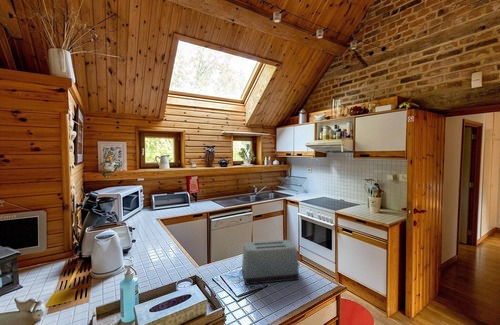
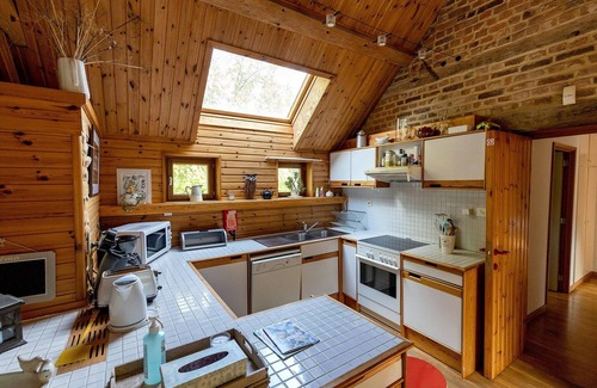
- toaster [241,239,300,286]
